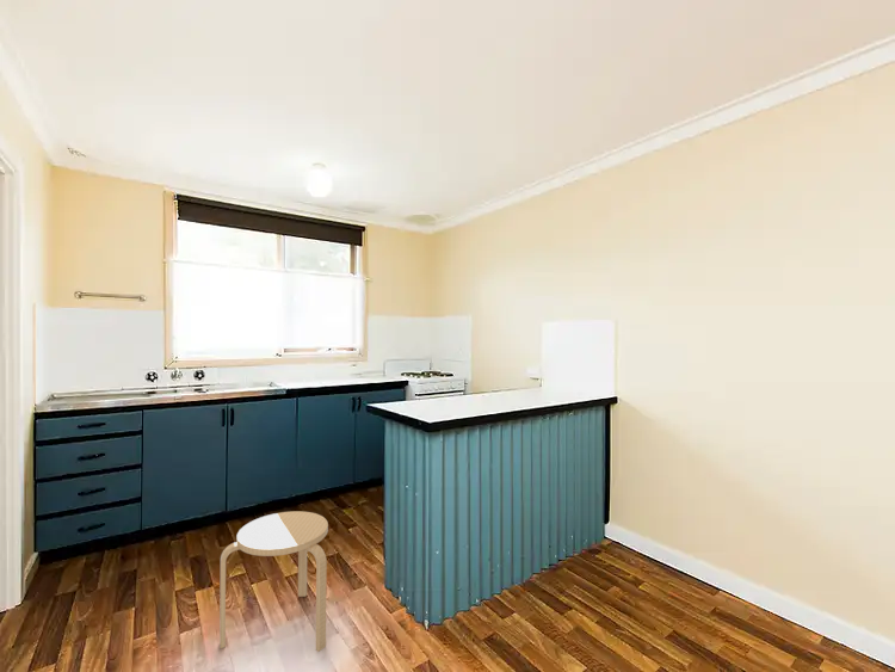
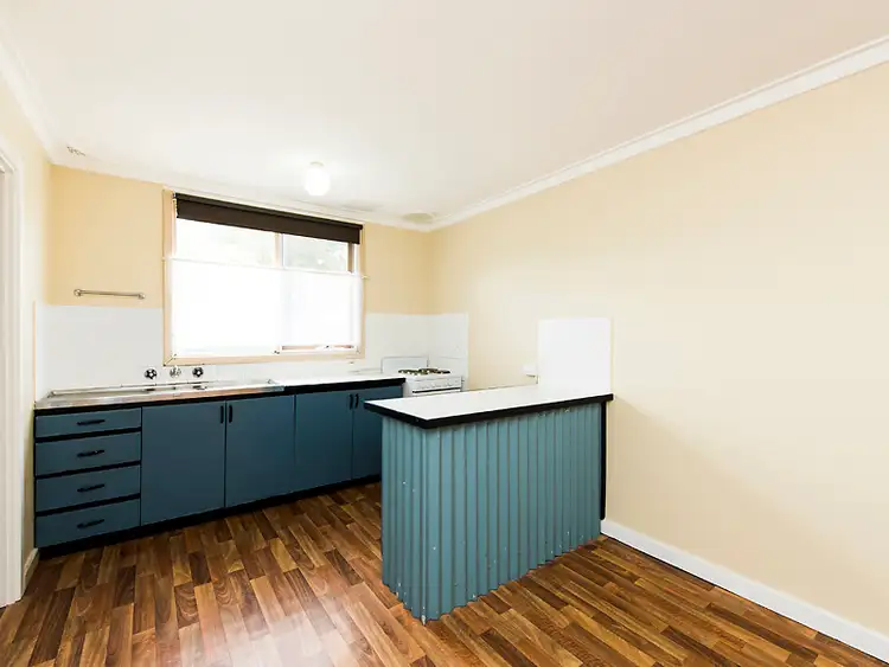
- stool [218,510,329,653]
